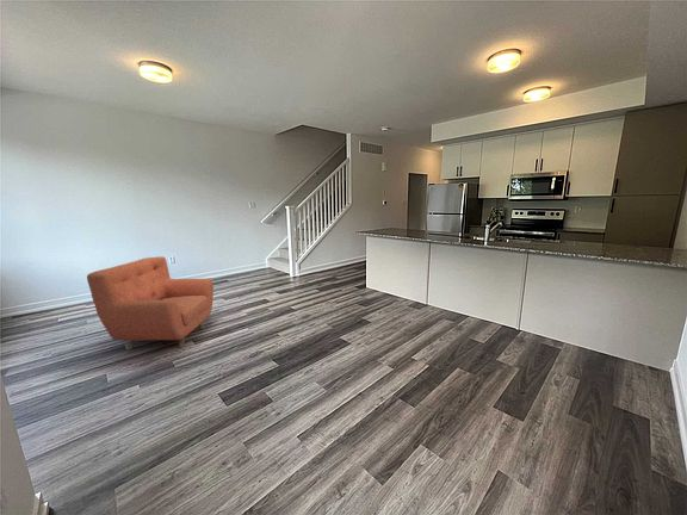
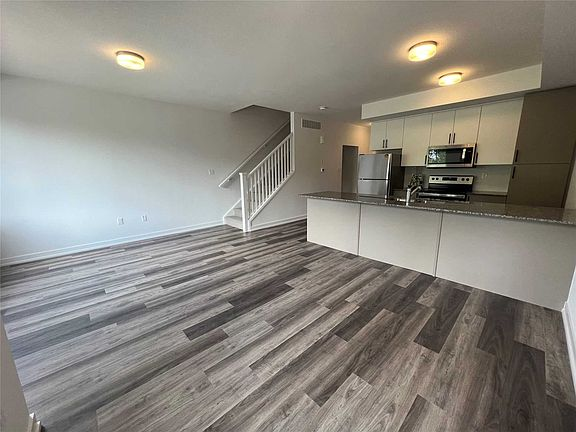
- armchair [86,255,215,349]
